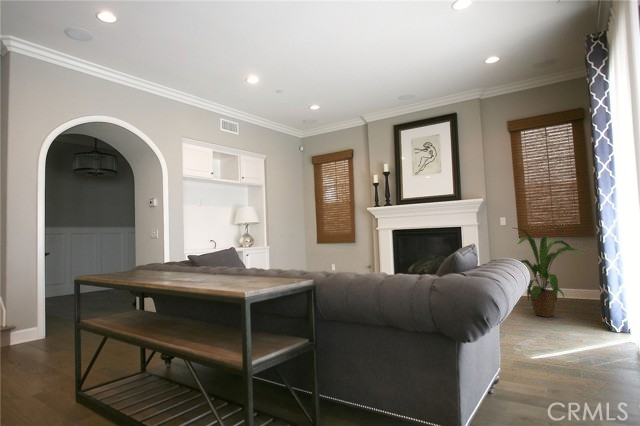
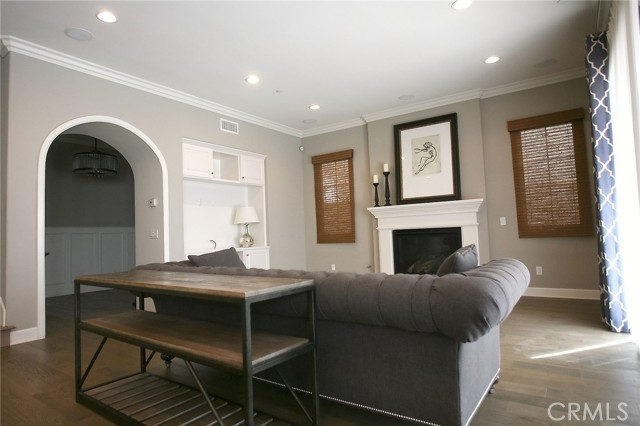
- house plant [513,227,588,318]
